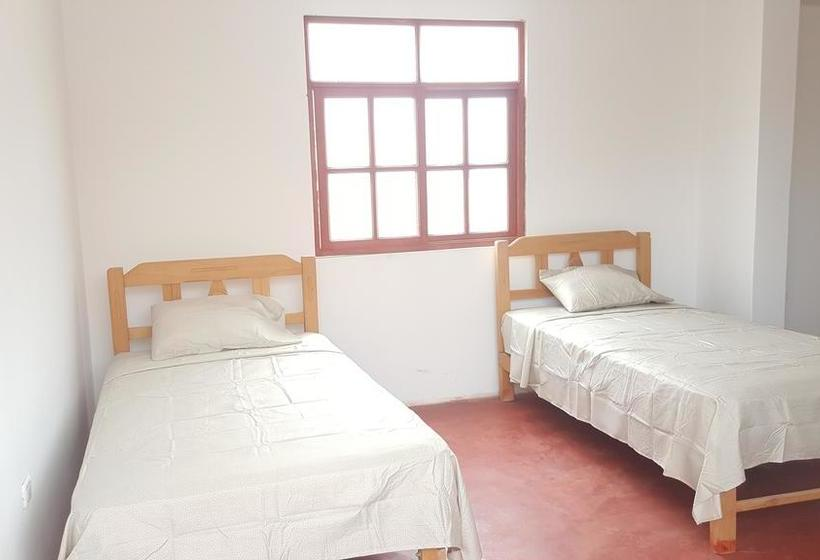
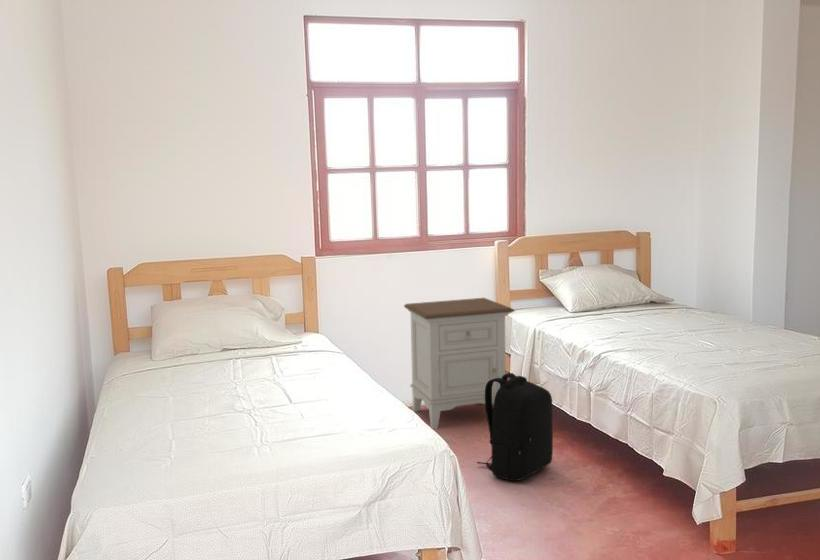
+ backpack [476,372,554,482]
+ nightstand [403,297,516,430]
